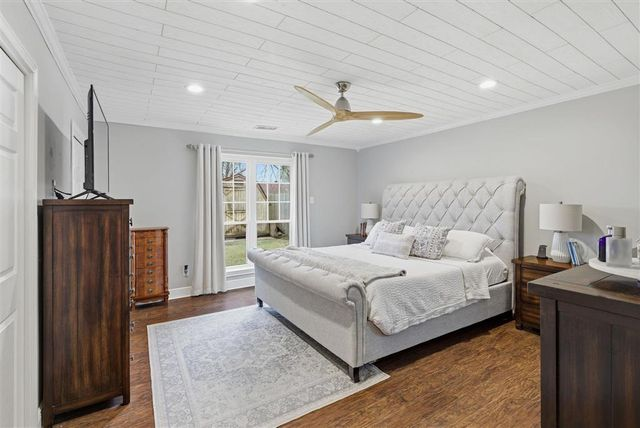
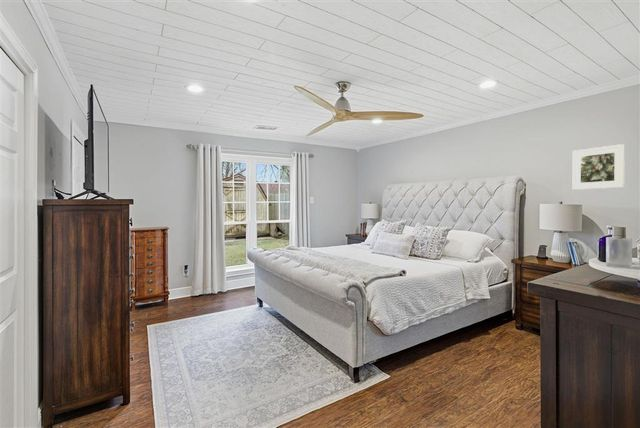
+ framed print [572,143,626,191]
